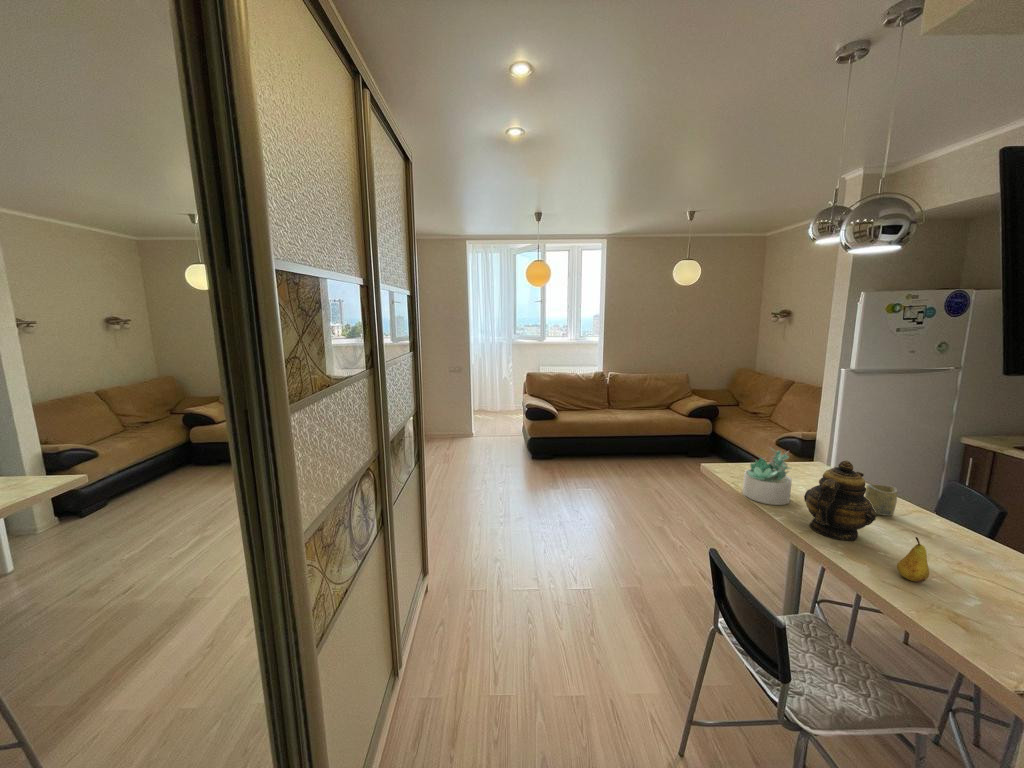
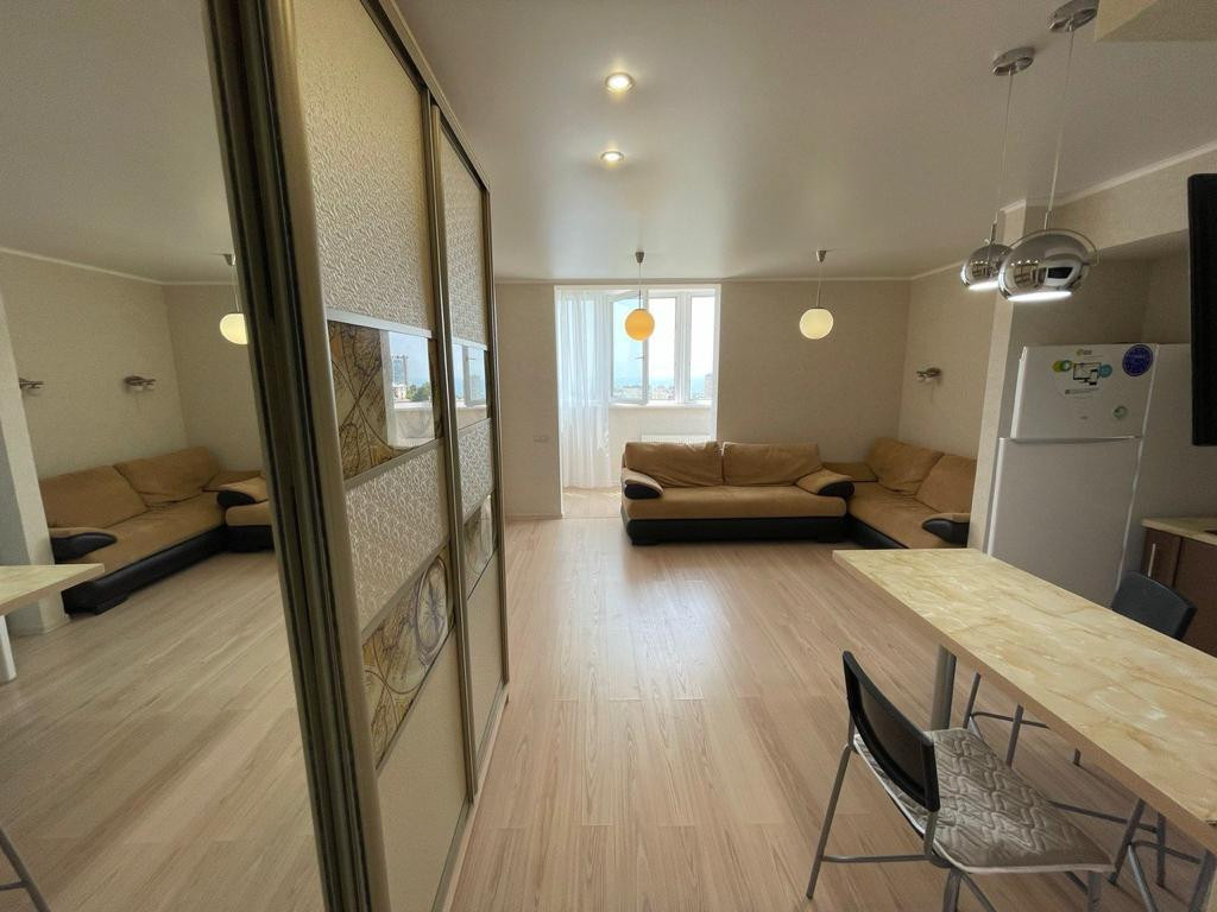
- succulent plant [742,447,793,506]
- teapot [803,460,877,541]
- fruit [896,536,930,583]
- cup [864,483,899,517]
